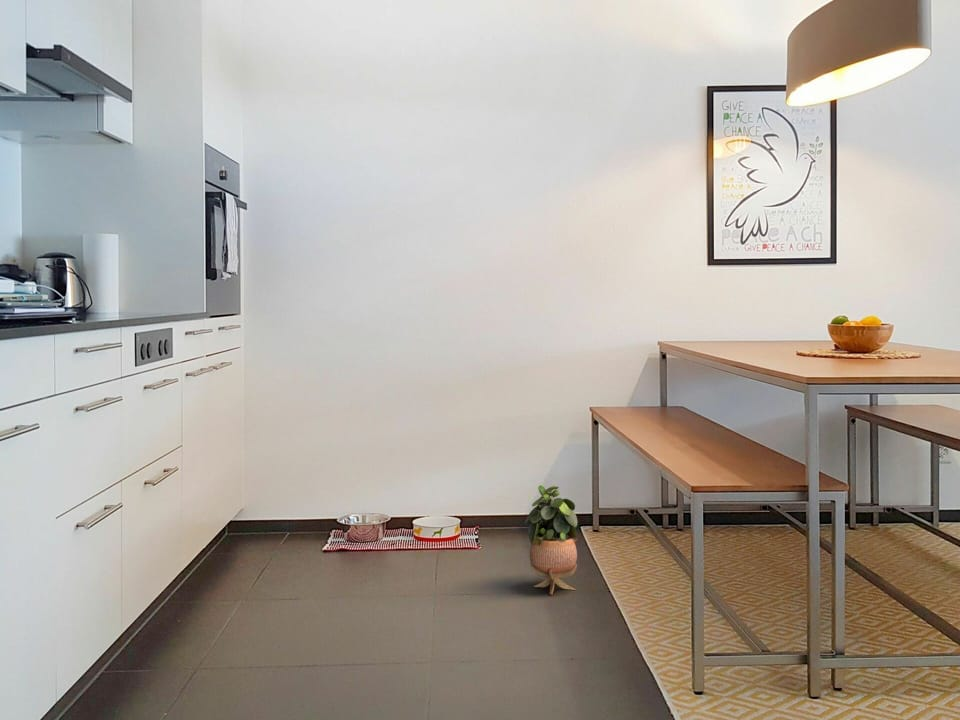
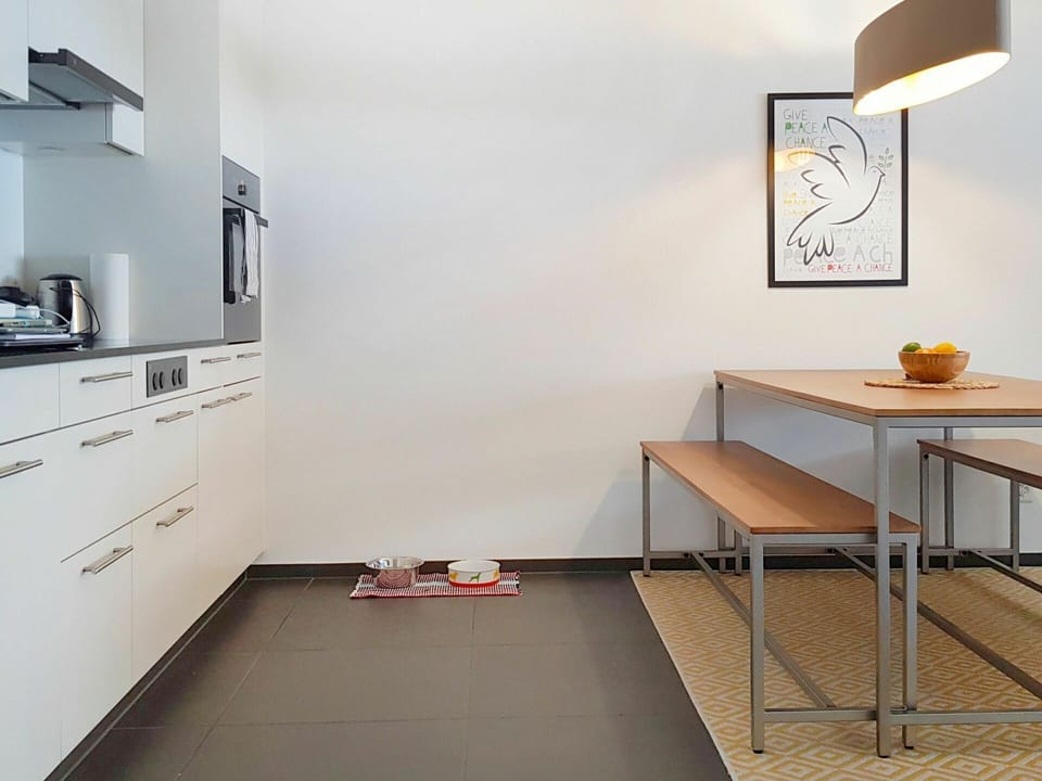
- potted plant [524,485,578,595]
